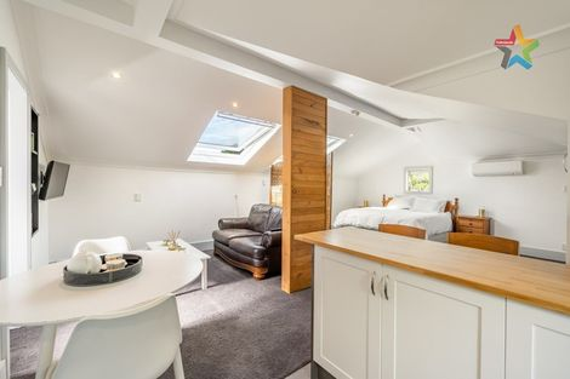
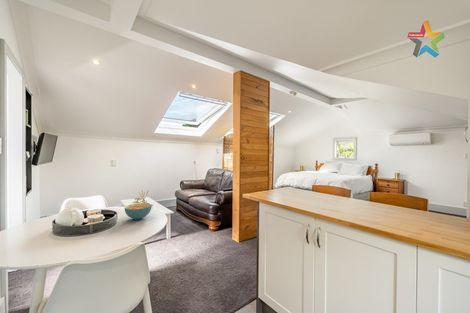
+ cereal bowl [124,202,153,220]
